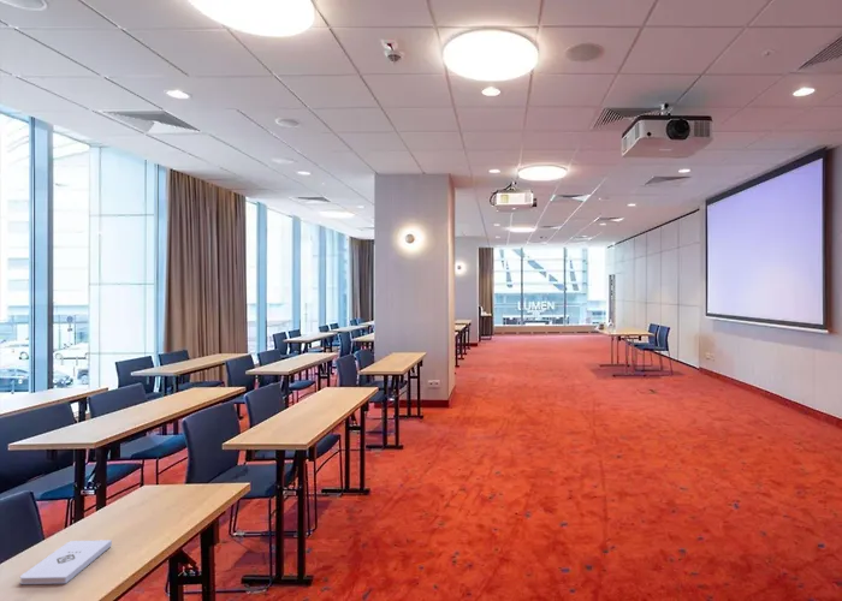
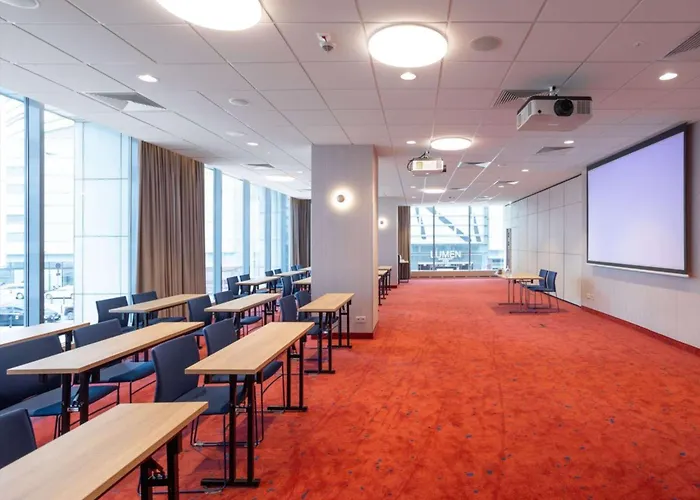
- notepad [19,538,113,585]
